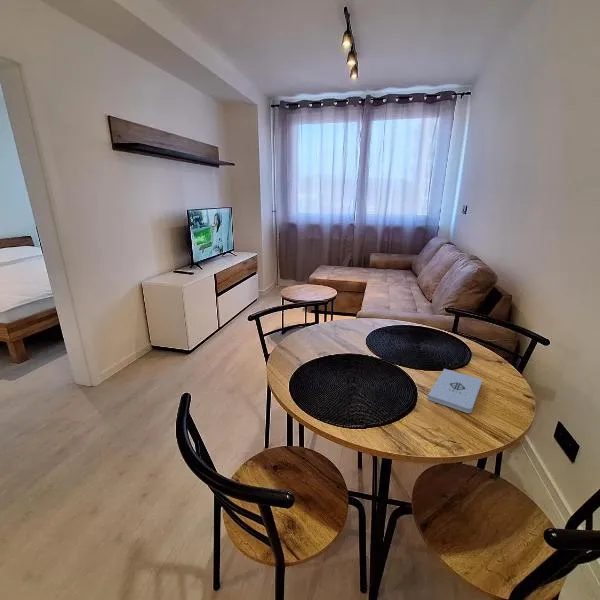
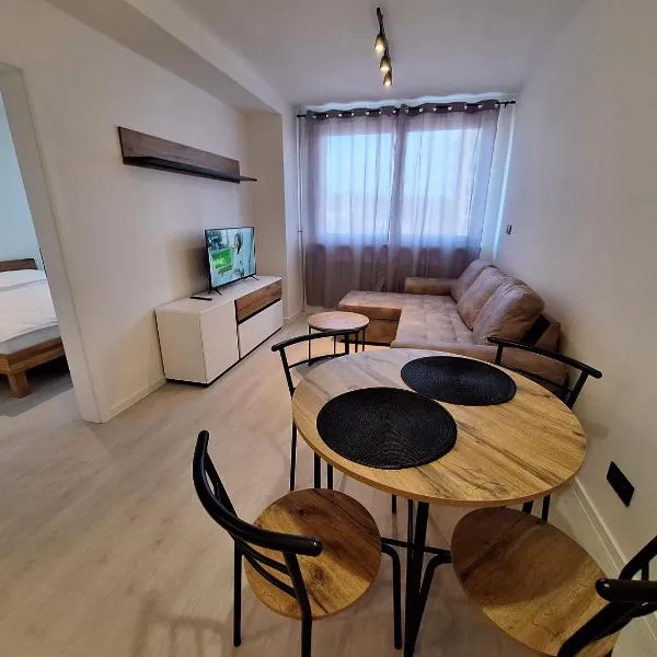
- notepad [427,368,483,414]
